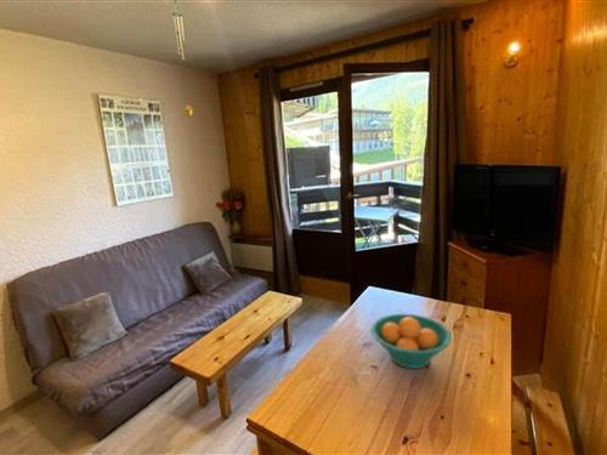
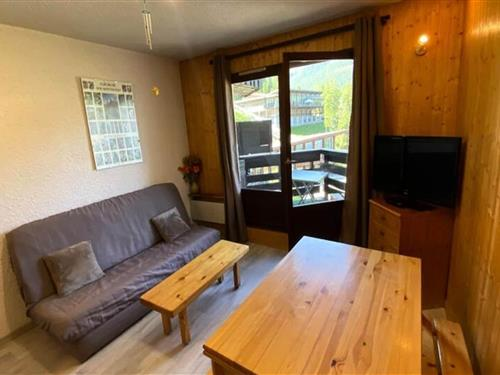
- fruit bowl [370,313,453,370]
